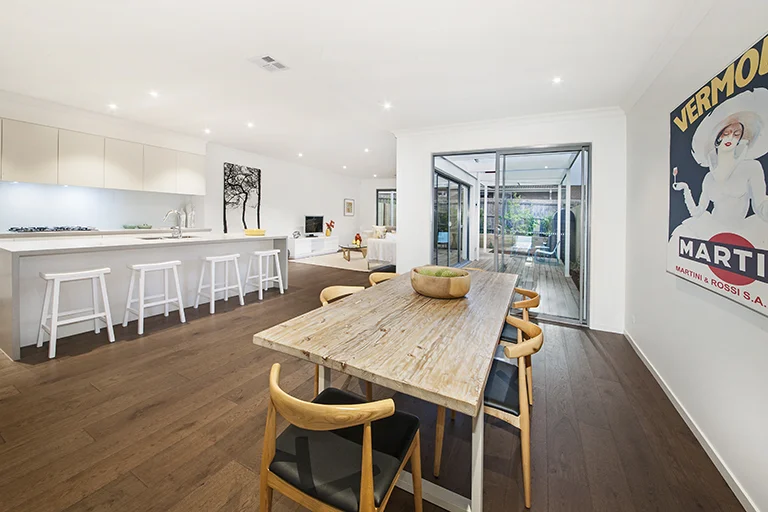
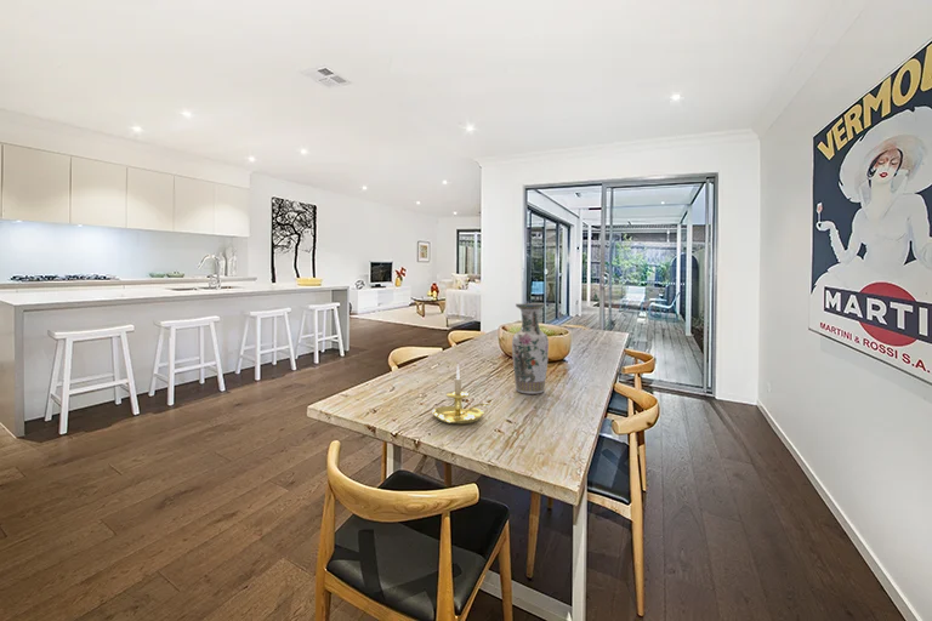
+ candle holder [431,364,493,425]
+ vase [511,302,550,395]
